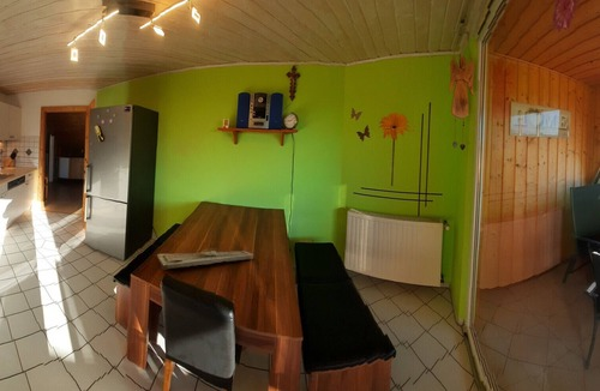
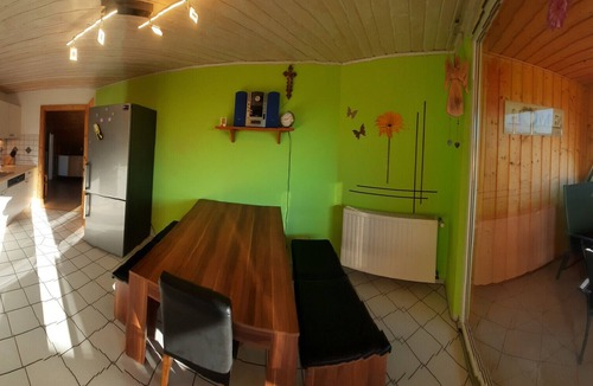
- cutting board [156,247,254,270]
